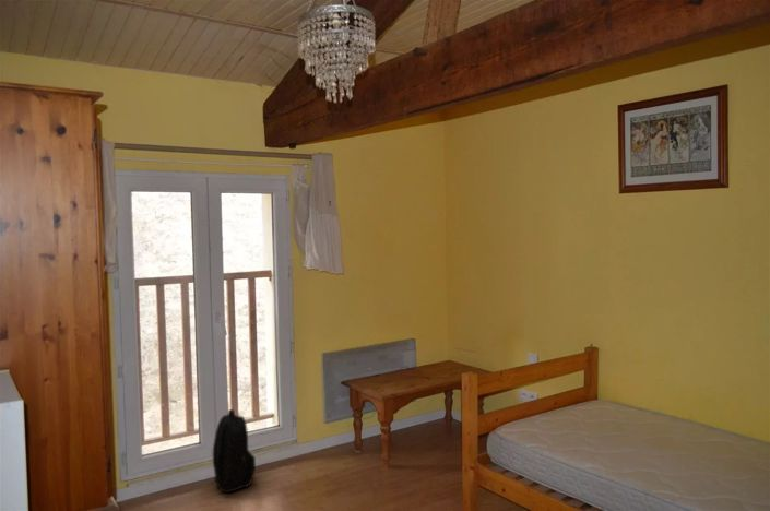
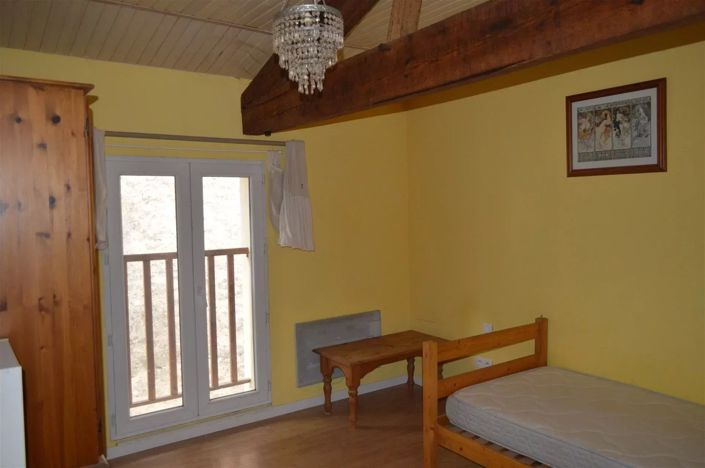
- backpack [212,408,257,495]
